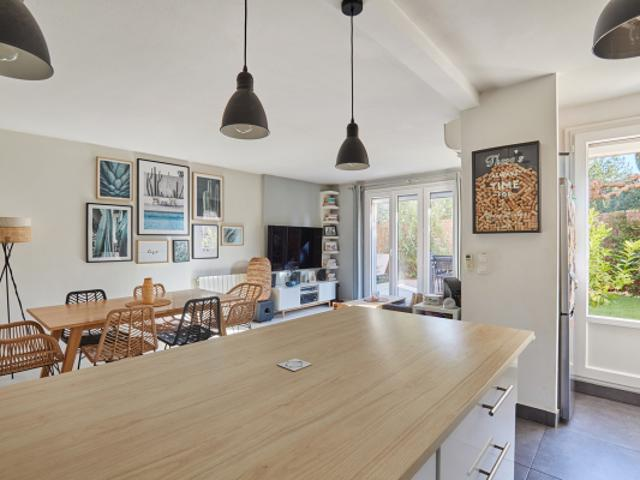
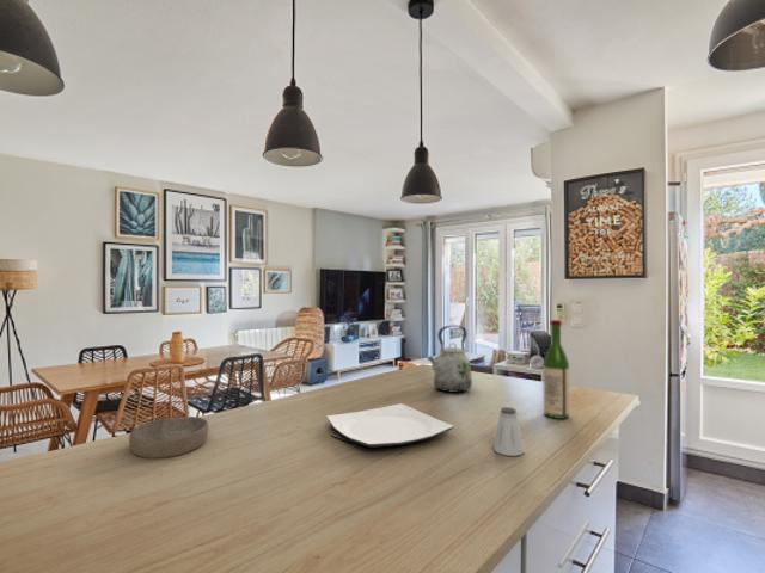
+ kettle [426,325,473,394]
+ plate [325,402,454,449]
+ saltshaker [492,406,526,457]
+ bowl [128,415,209,460]
+ wine bottle [543,319,571,420]
